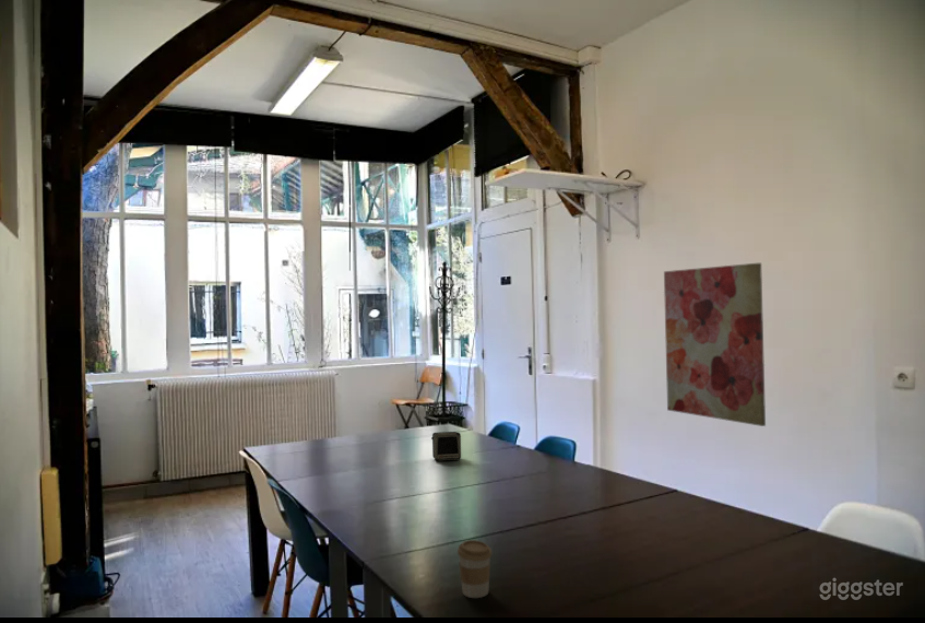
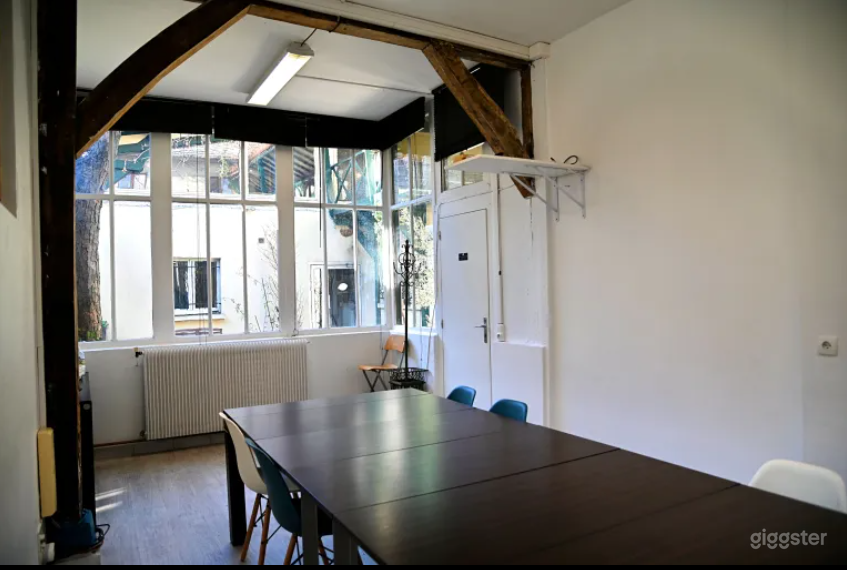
- wall art [663,262,767,427]
- coffee cup [456,539,493,599]
- speaker [430,431,462,462]
